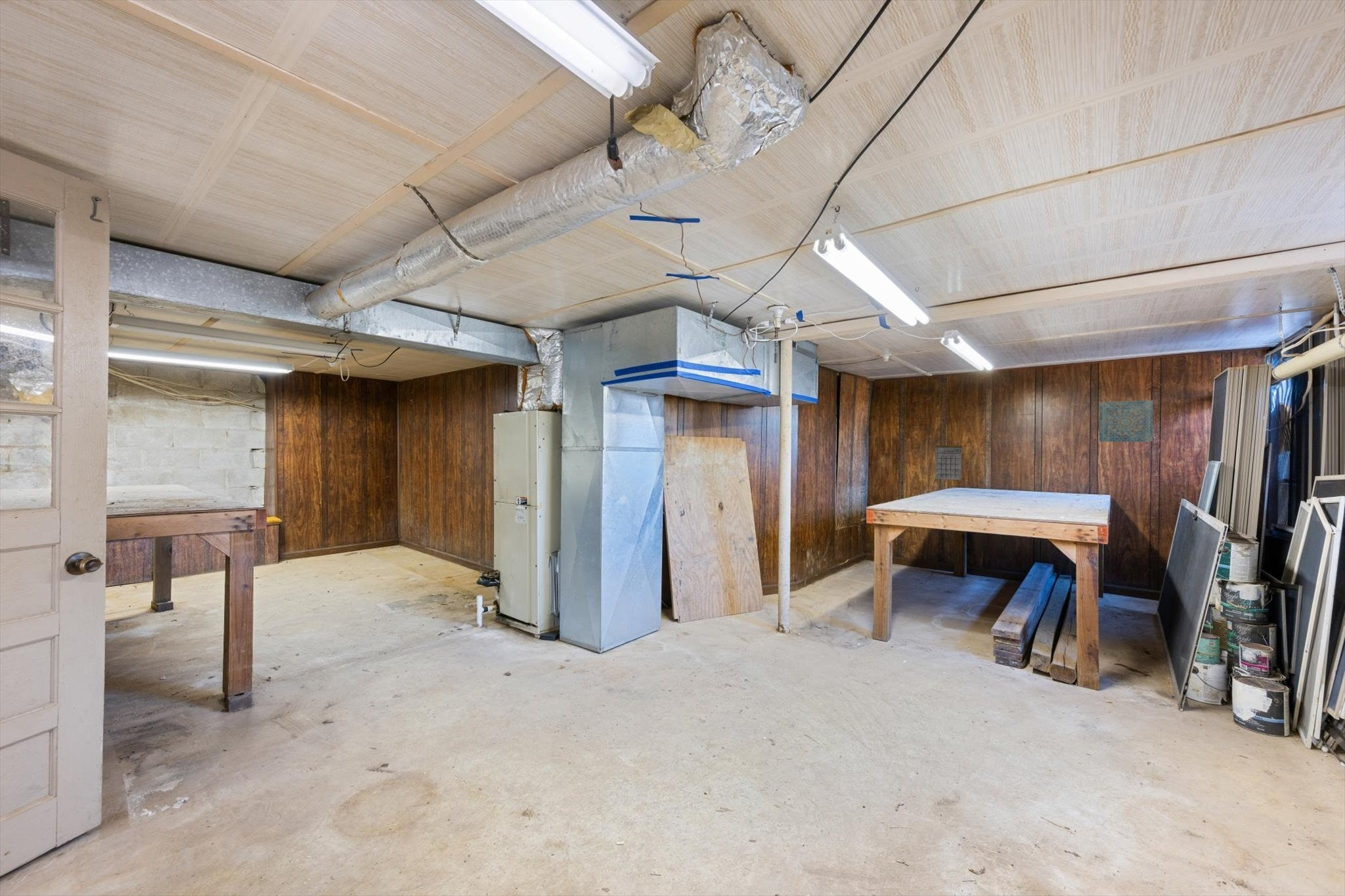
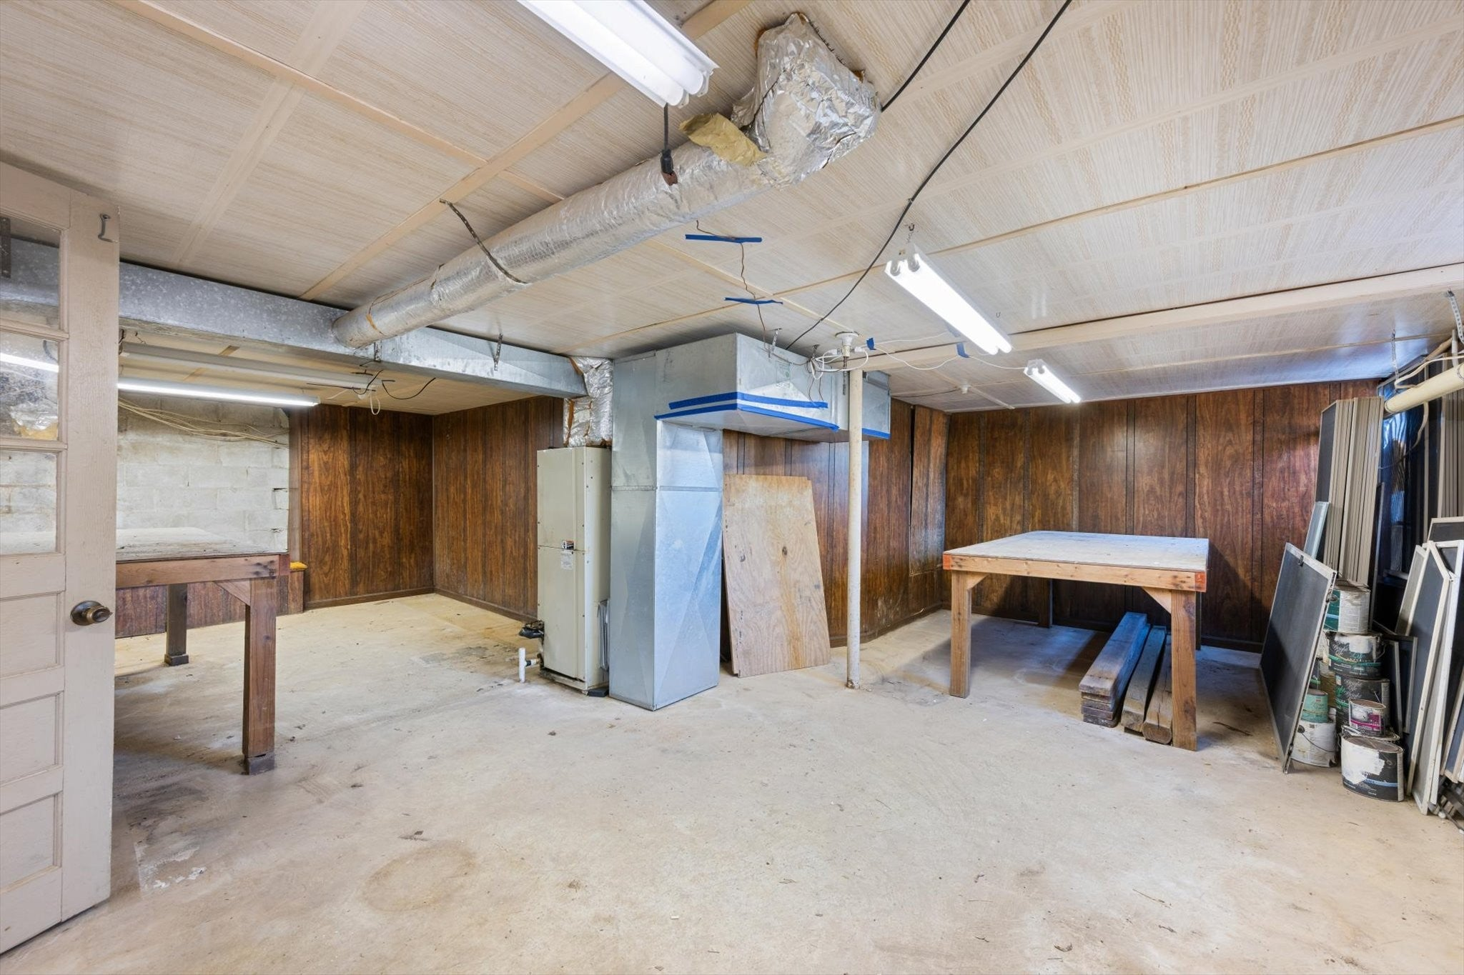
- wall art [1099,400,1154,442]
- calendar [935,437,963,480]
